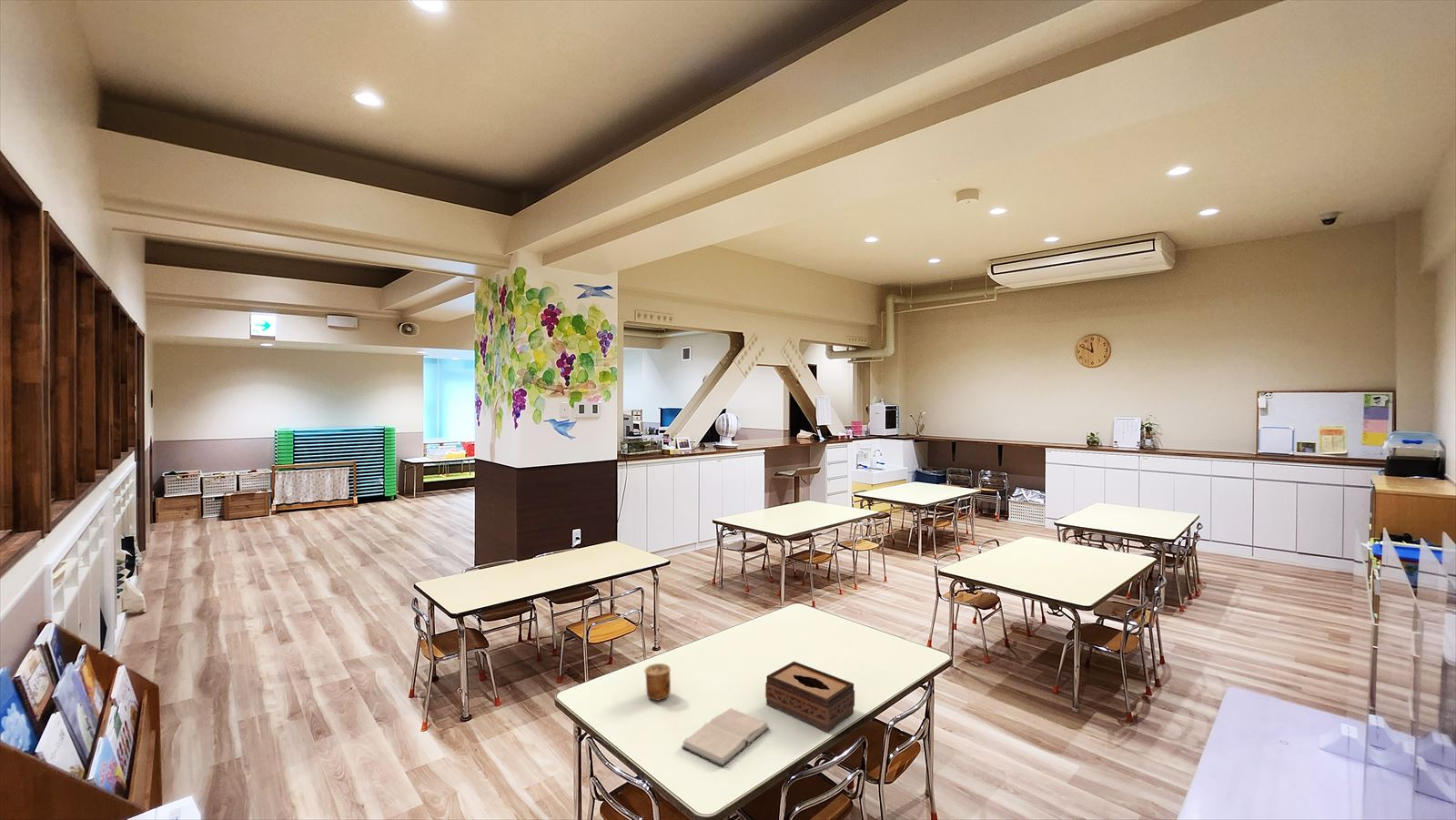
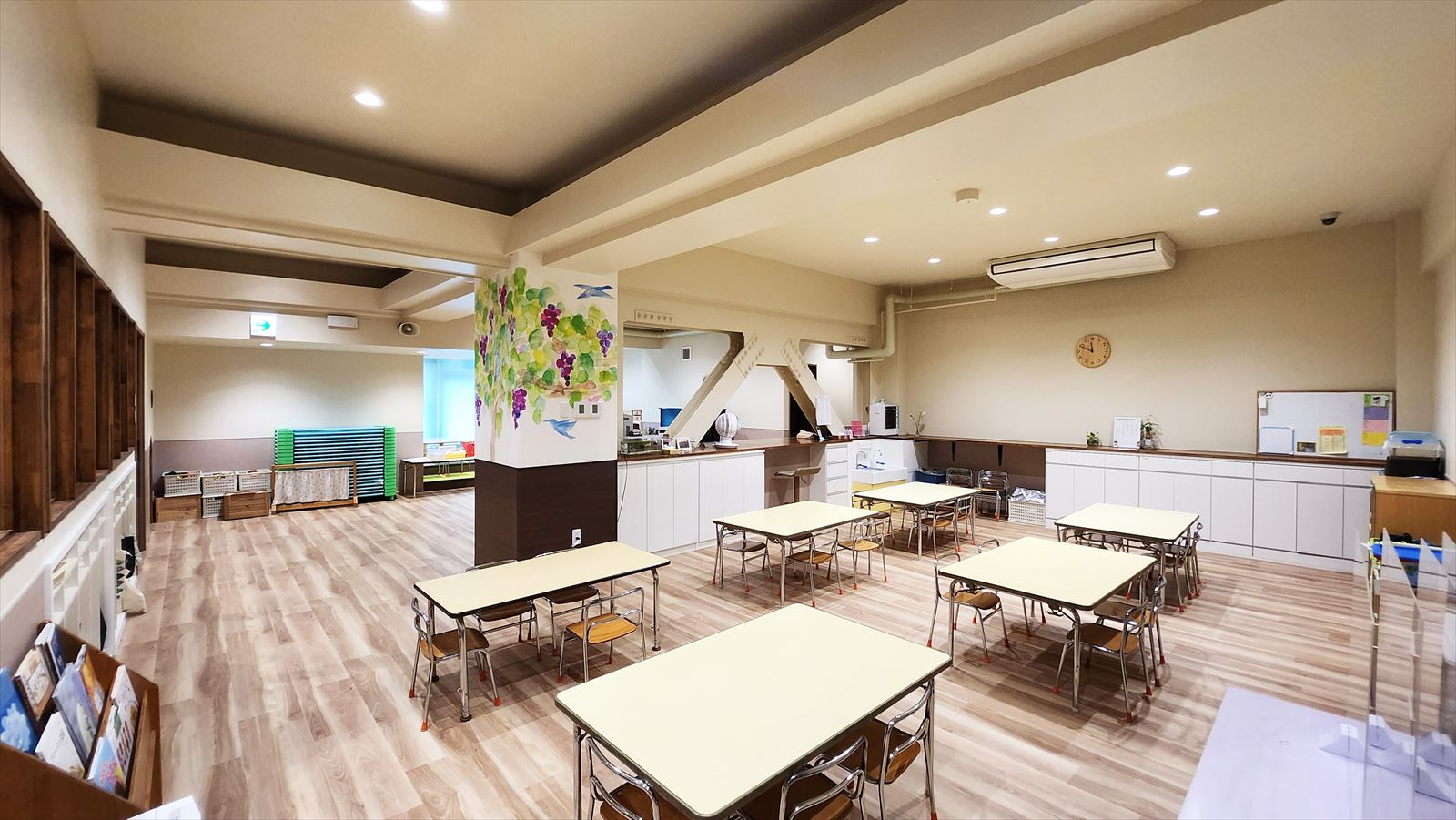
- cup [643,663,672,702]
- tissue box [764,661,855,734]
- hardback book [681,707,770,767]
